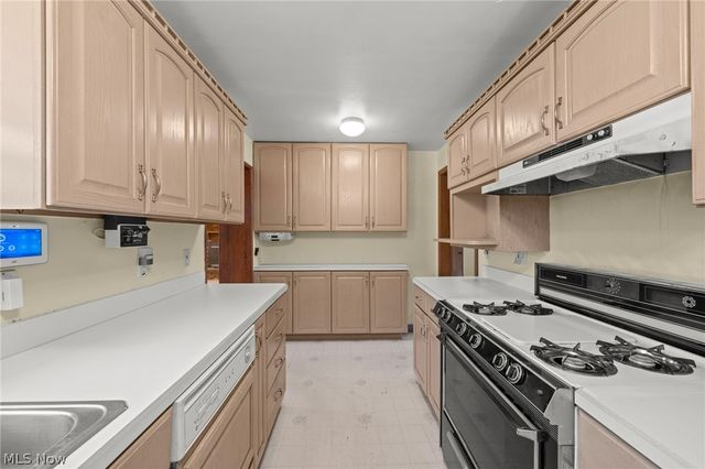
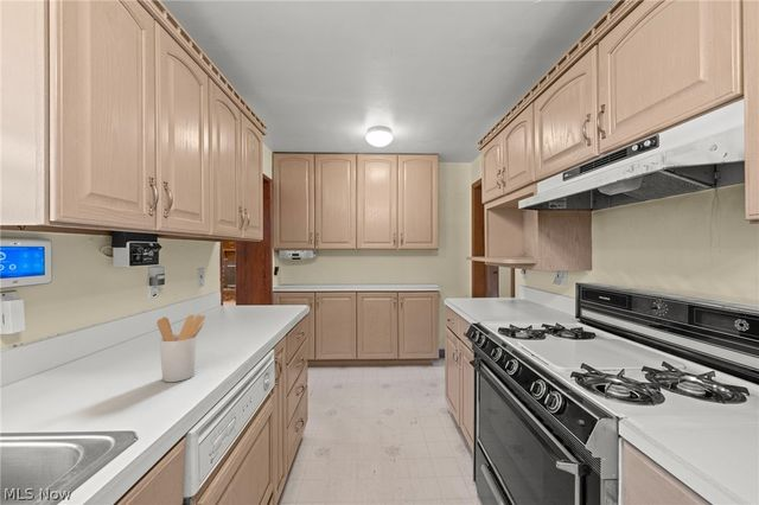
+ utensil holder [155,314,206,383]
